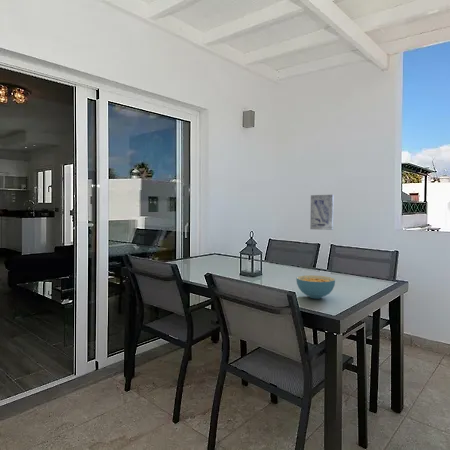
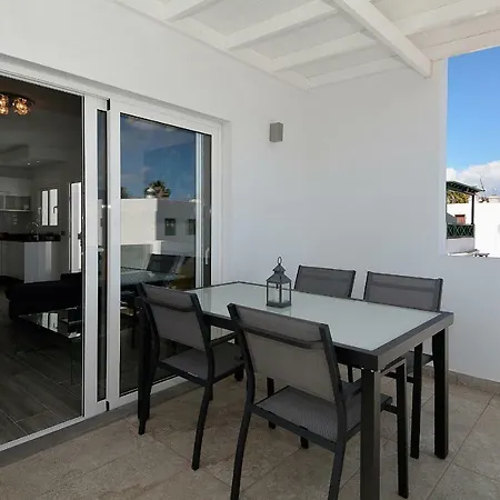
- cereal bowl [295,274,336,300]
- wall art [309,194,335,231]
